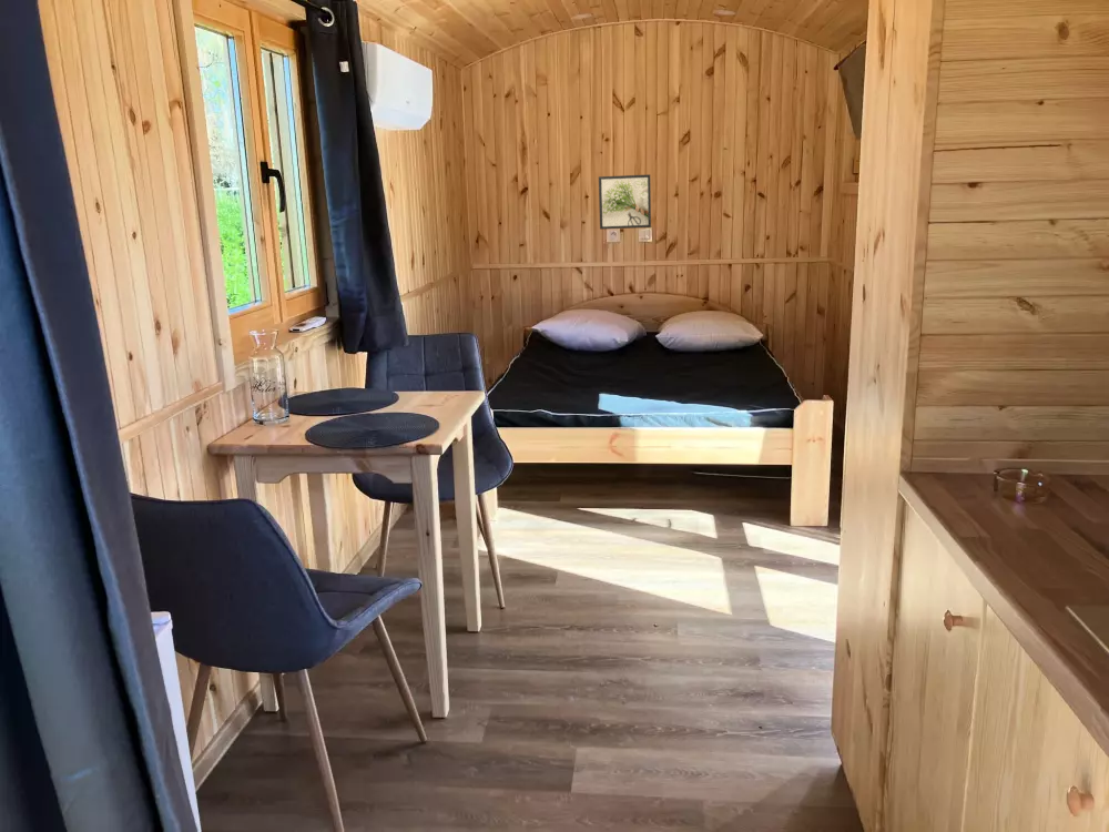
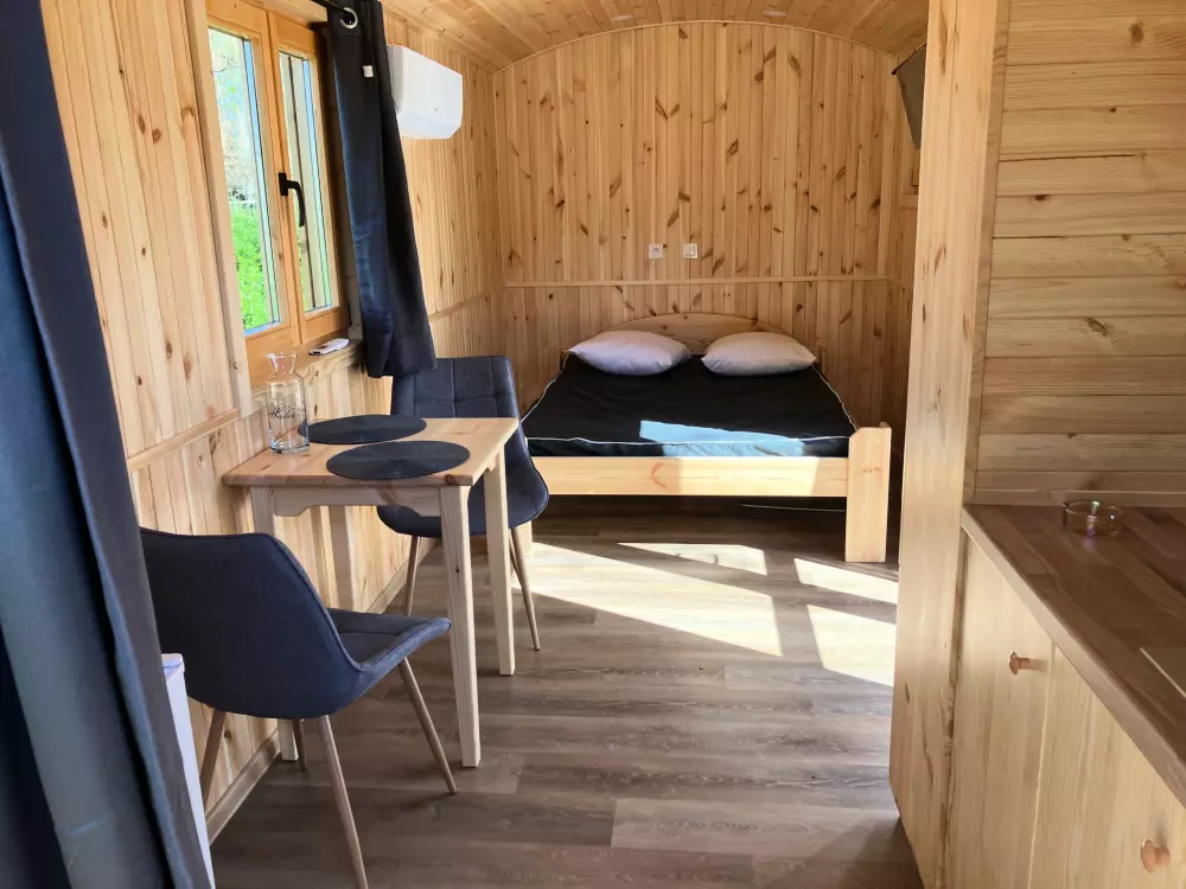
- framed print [598,173,652,231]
